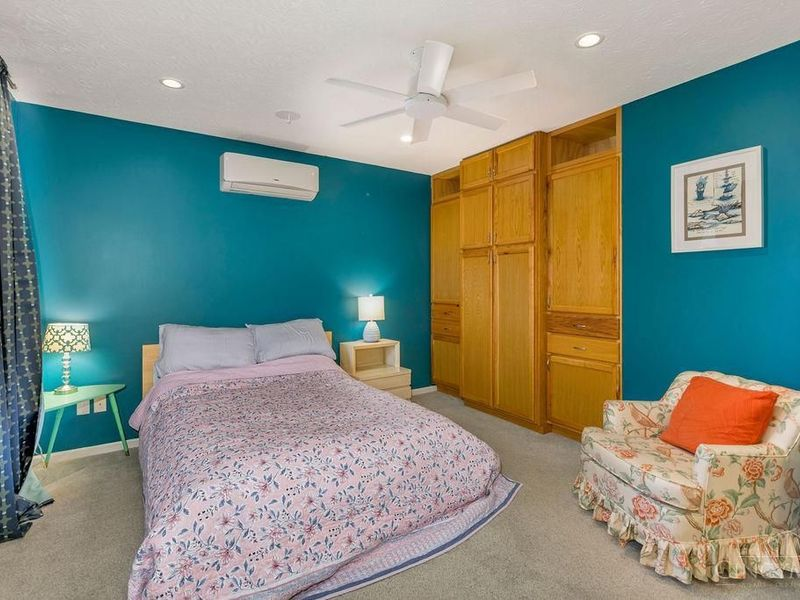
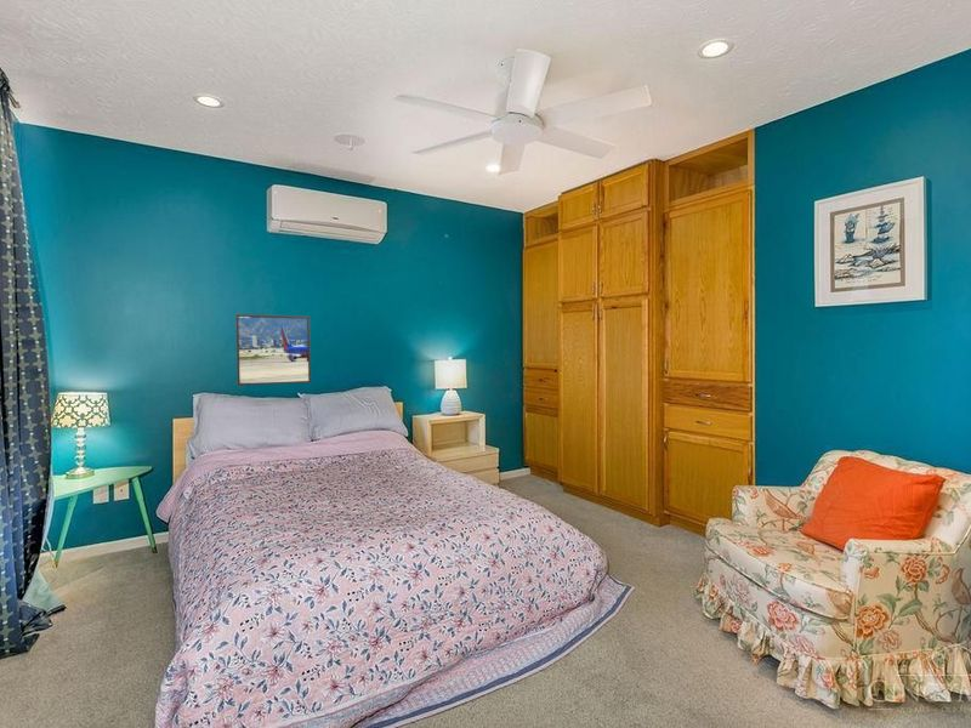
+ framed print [234,313,312,387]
